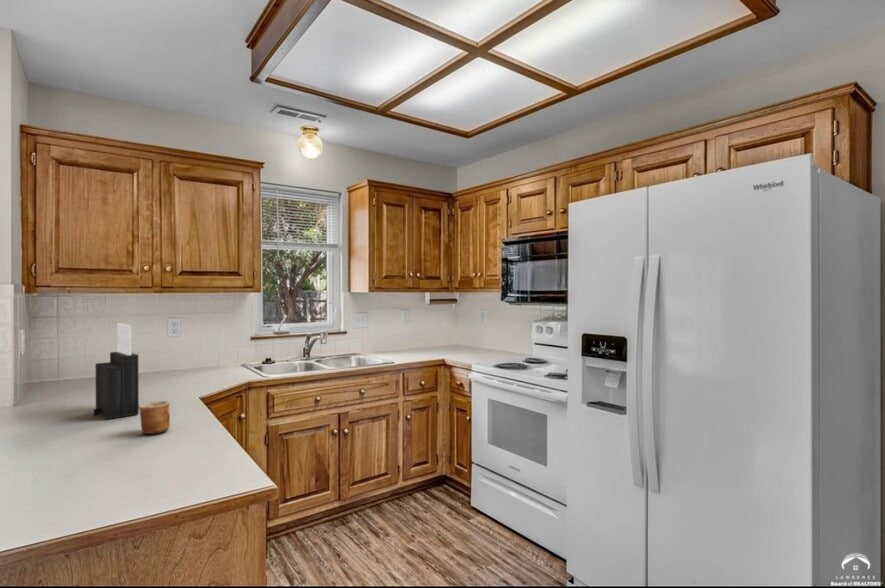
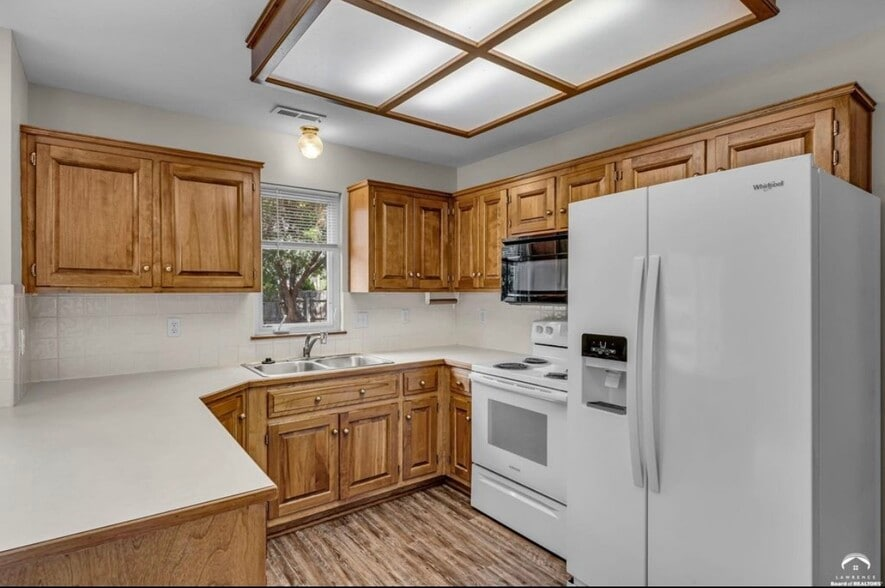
- knife block [93,322,140,420]
- cup [139,400,171,435]
